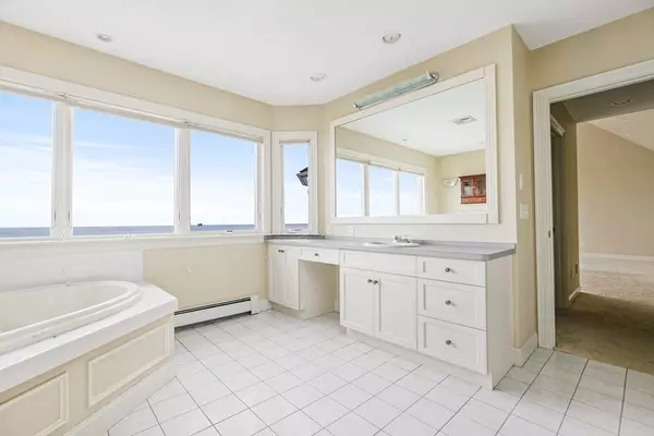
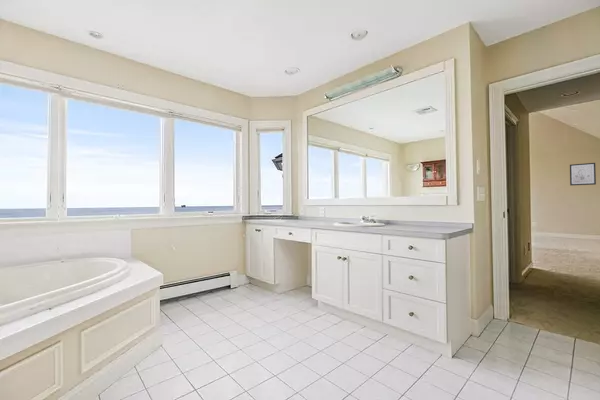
+ wall art [569,162,597,187]
